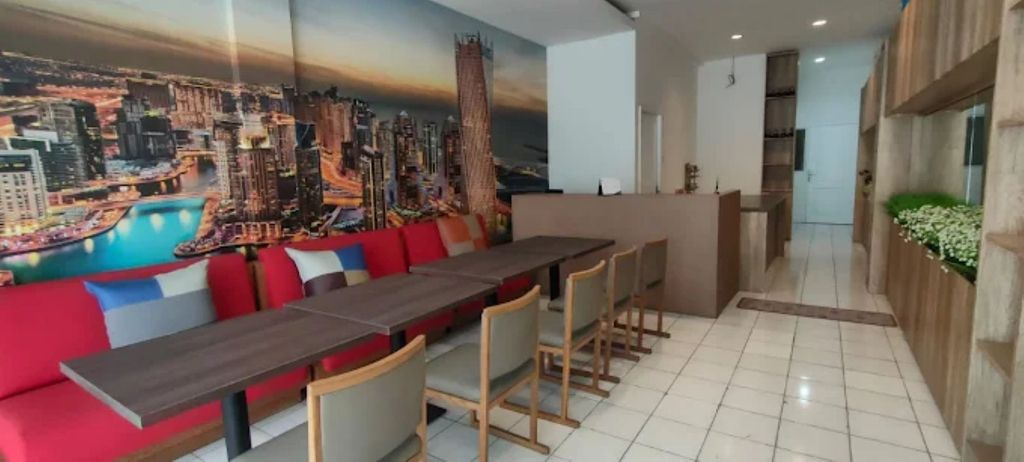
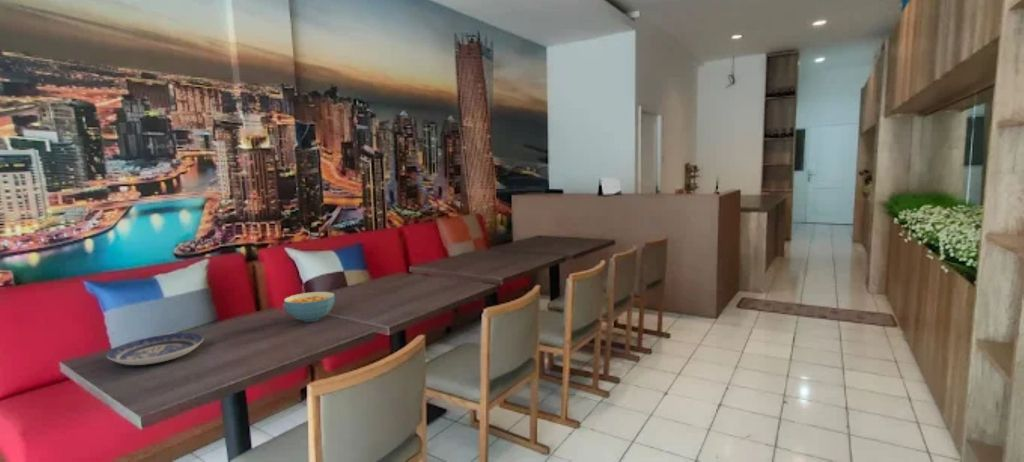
+ plate [105,332,205,366]
+ cereal bowl [283,291,336,323]
